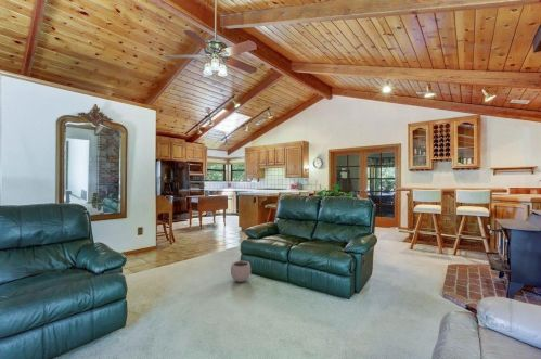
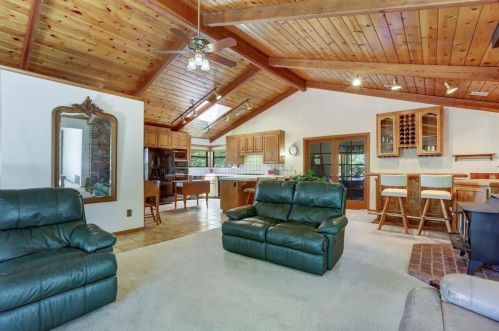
- plant pot [230,255,252,283]
